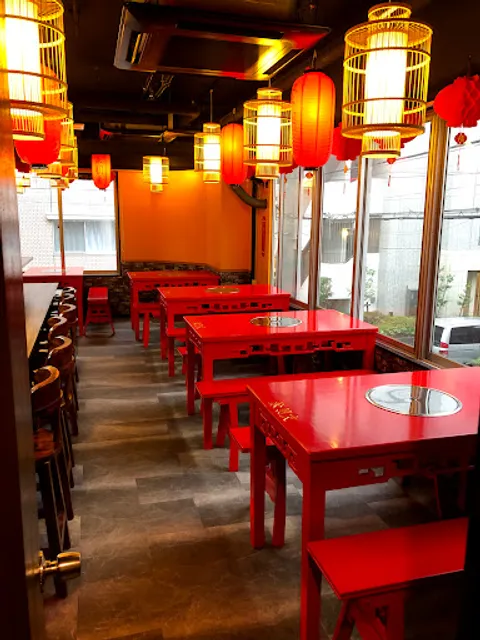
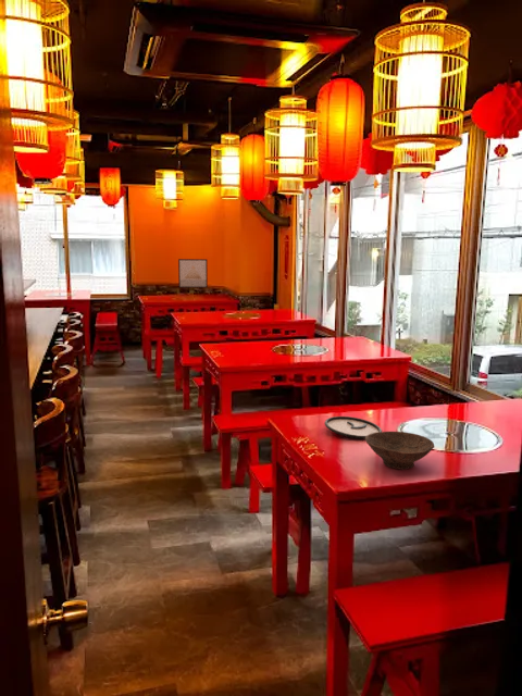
+ bowl [364,431,435,470]
+ plate [324,415,383,439]
+ wall art [177,258,209,289]
